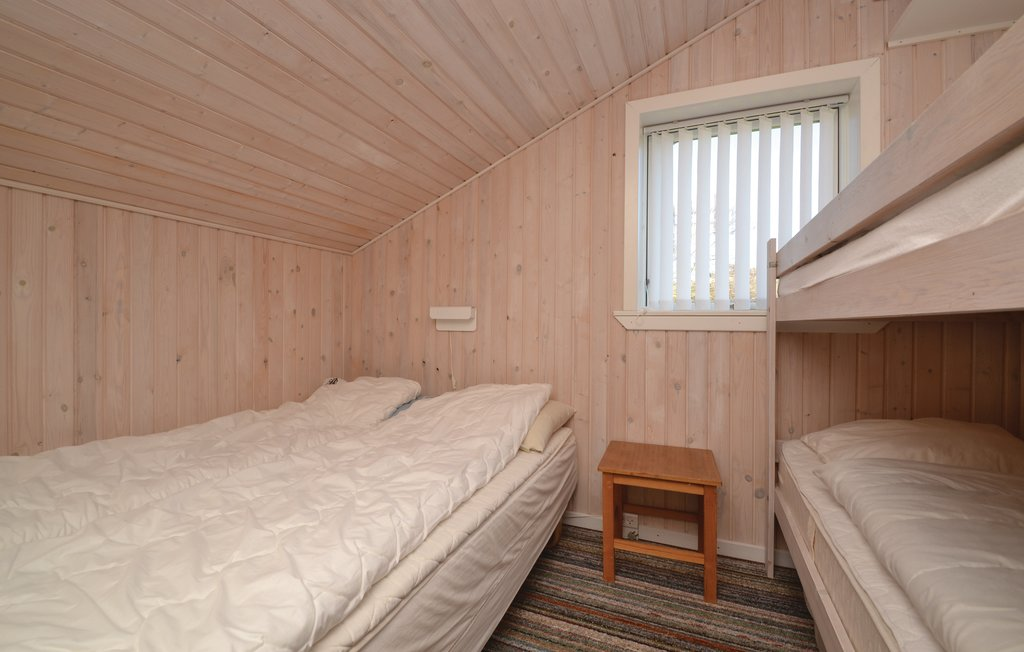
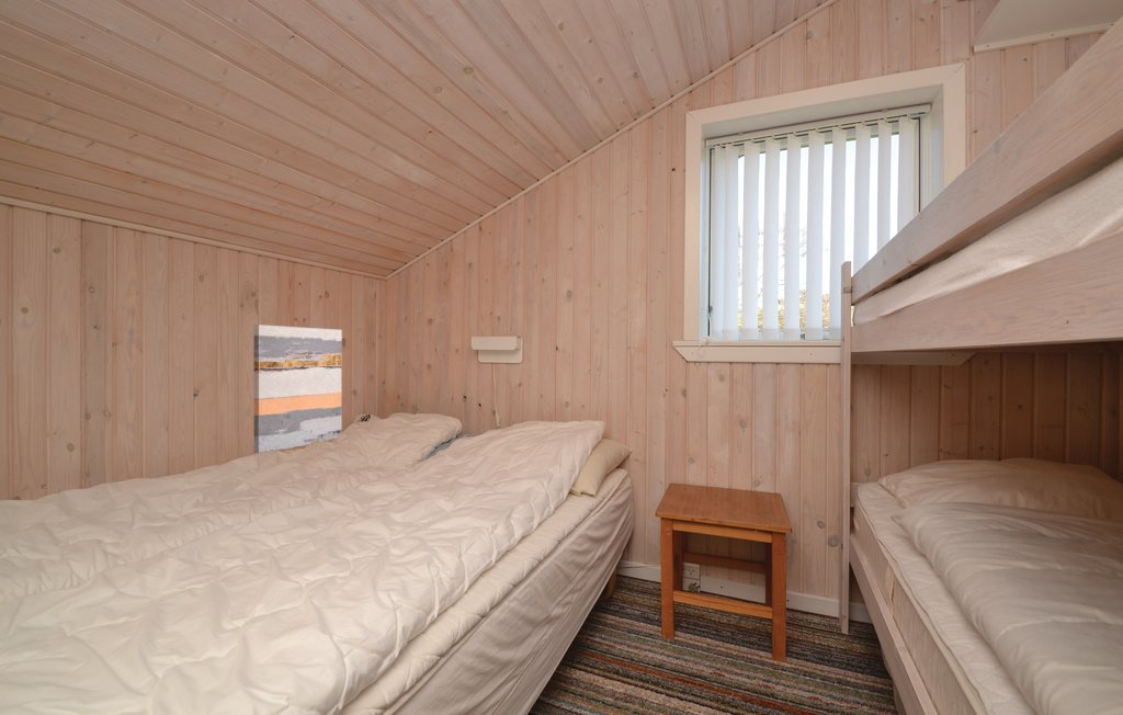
+ wall art [253,324,343,455]
